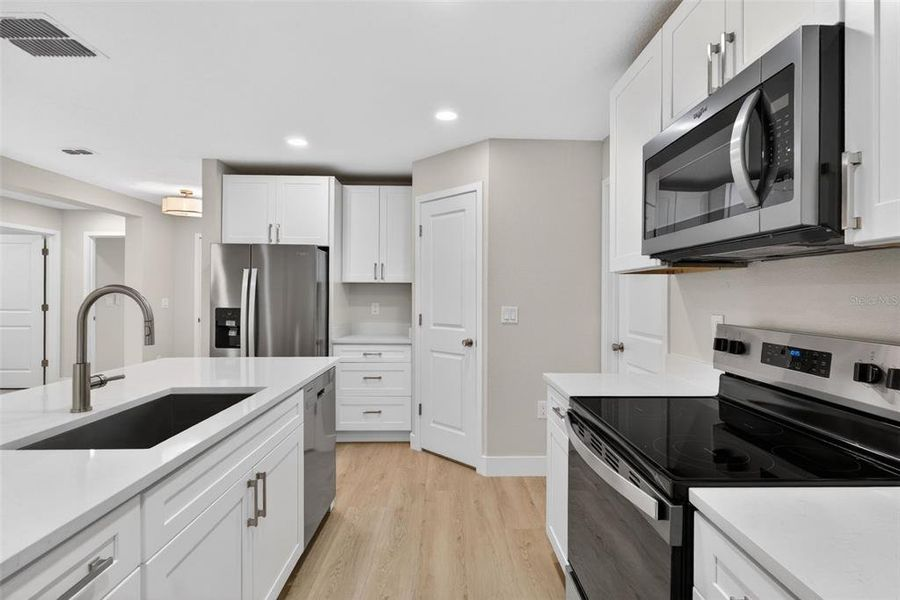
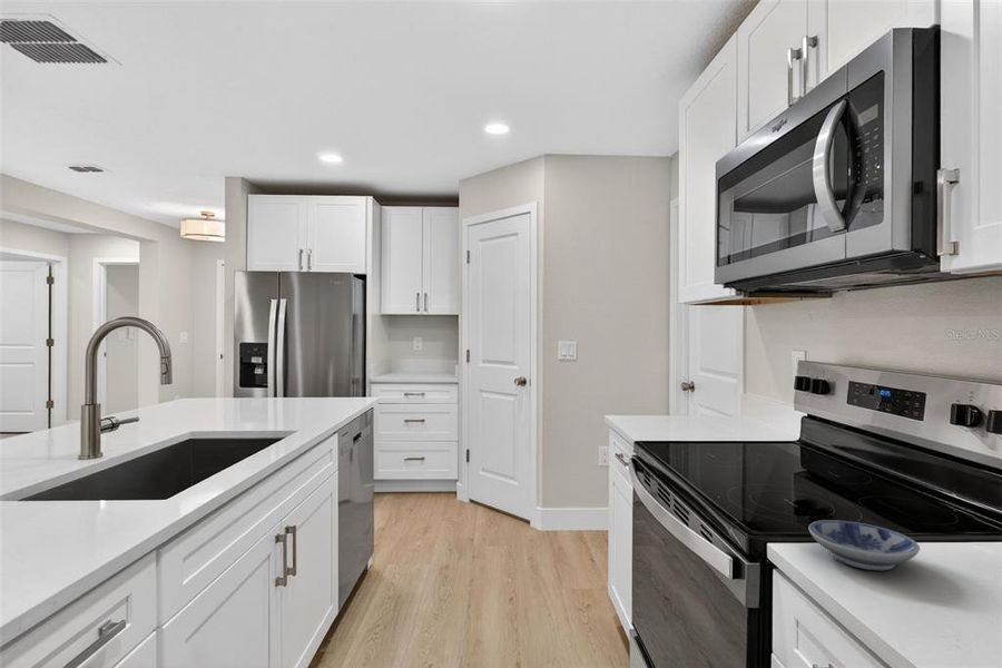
+ bowl [807,519,921,571]
